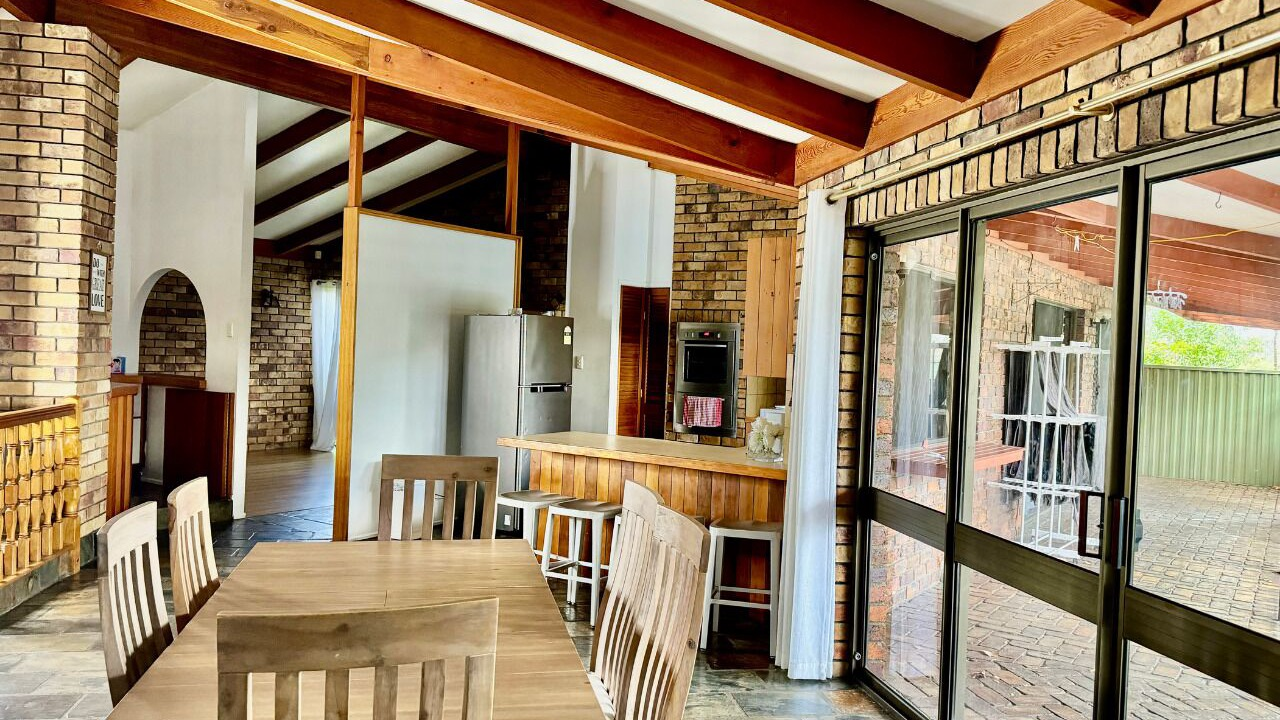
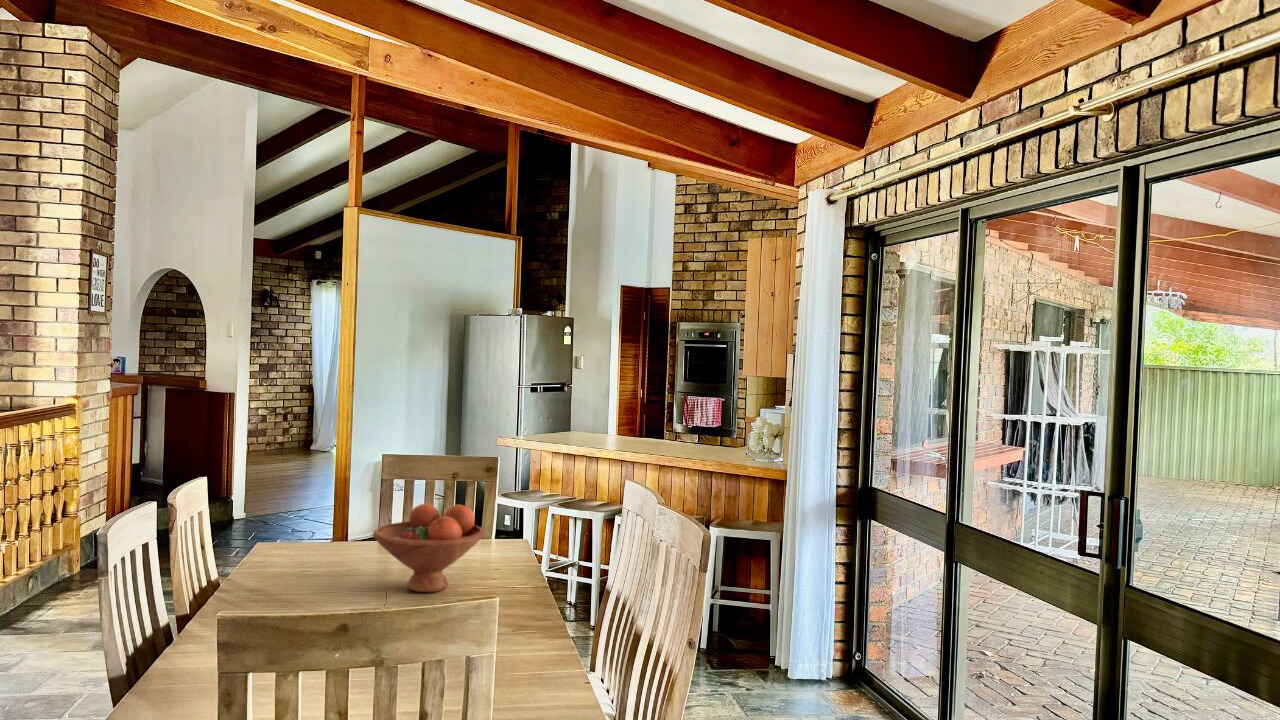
+ fruit bowl [372,503,485,593]
